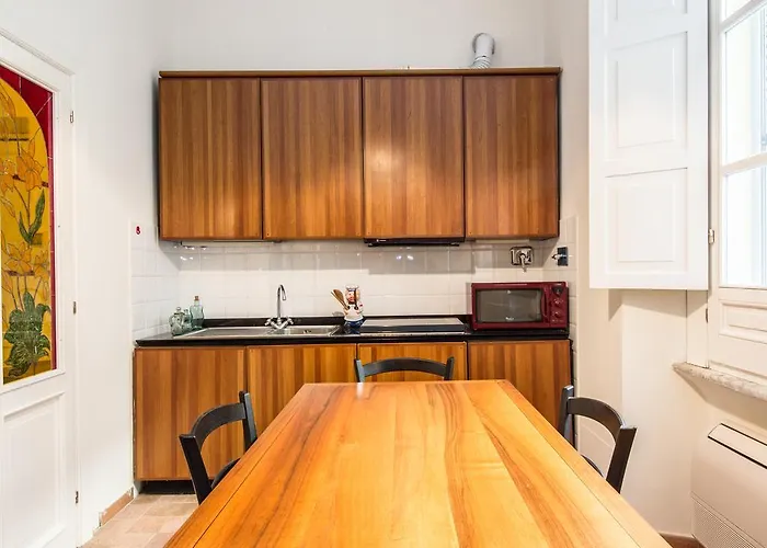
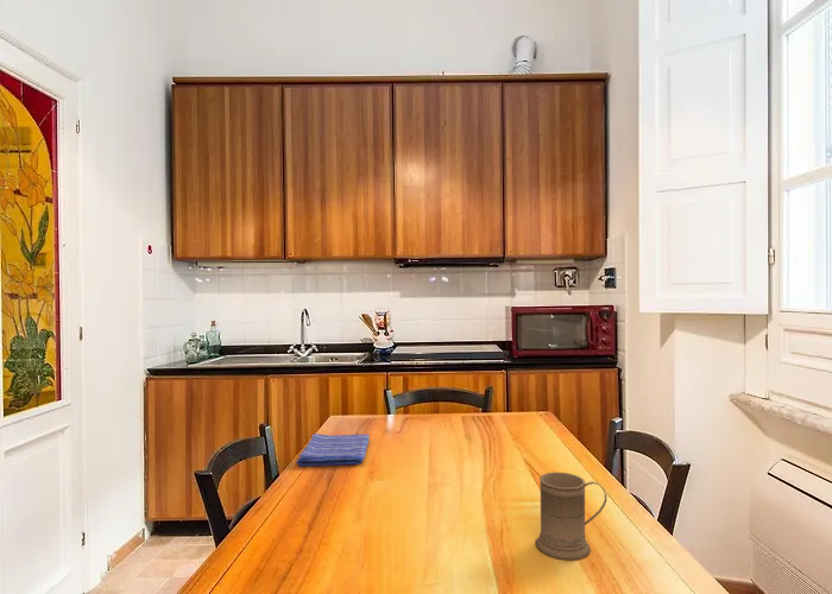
+ mug [535,472,607,561]
+ dish towel [295,432,371,467]
